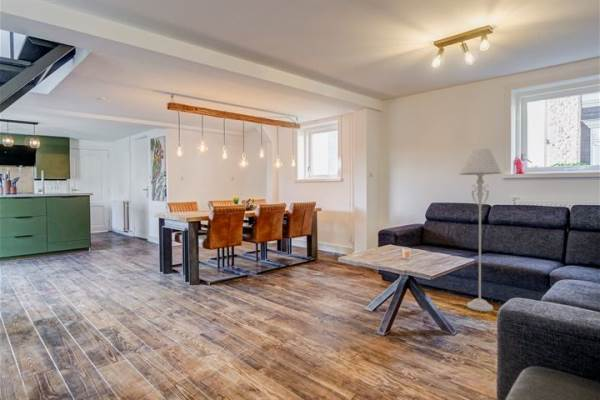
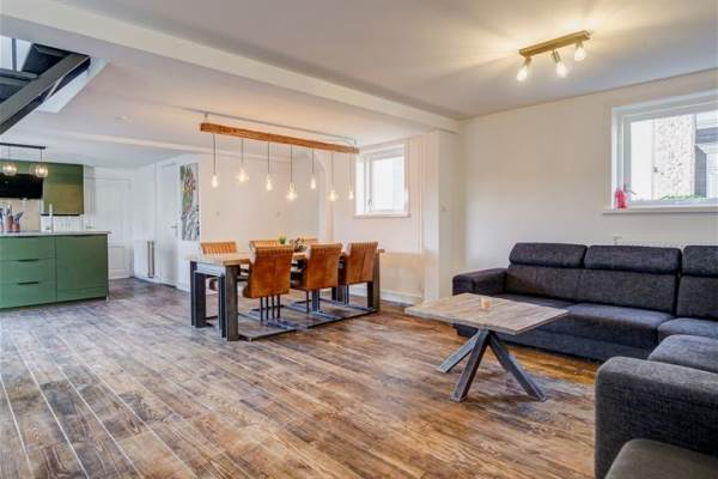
- floor lamp [458,148,503,312]
